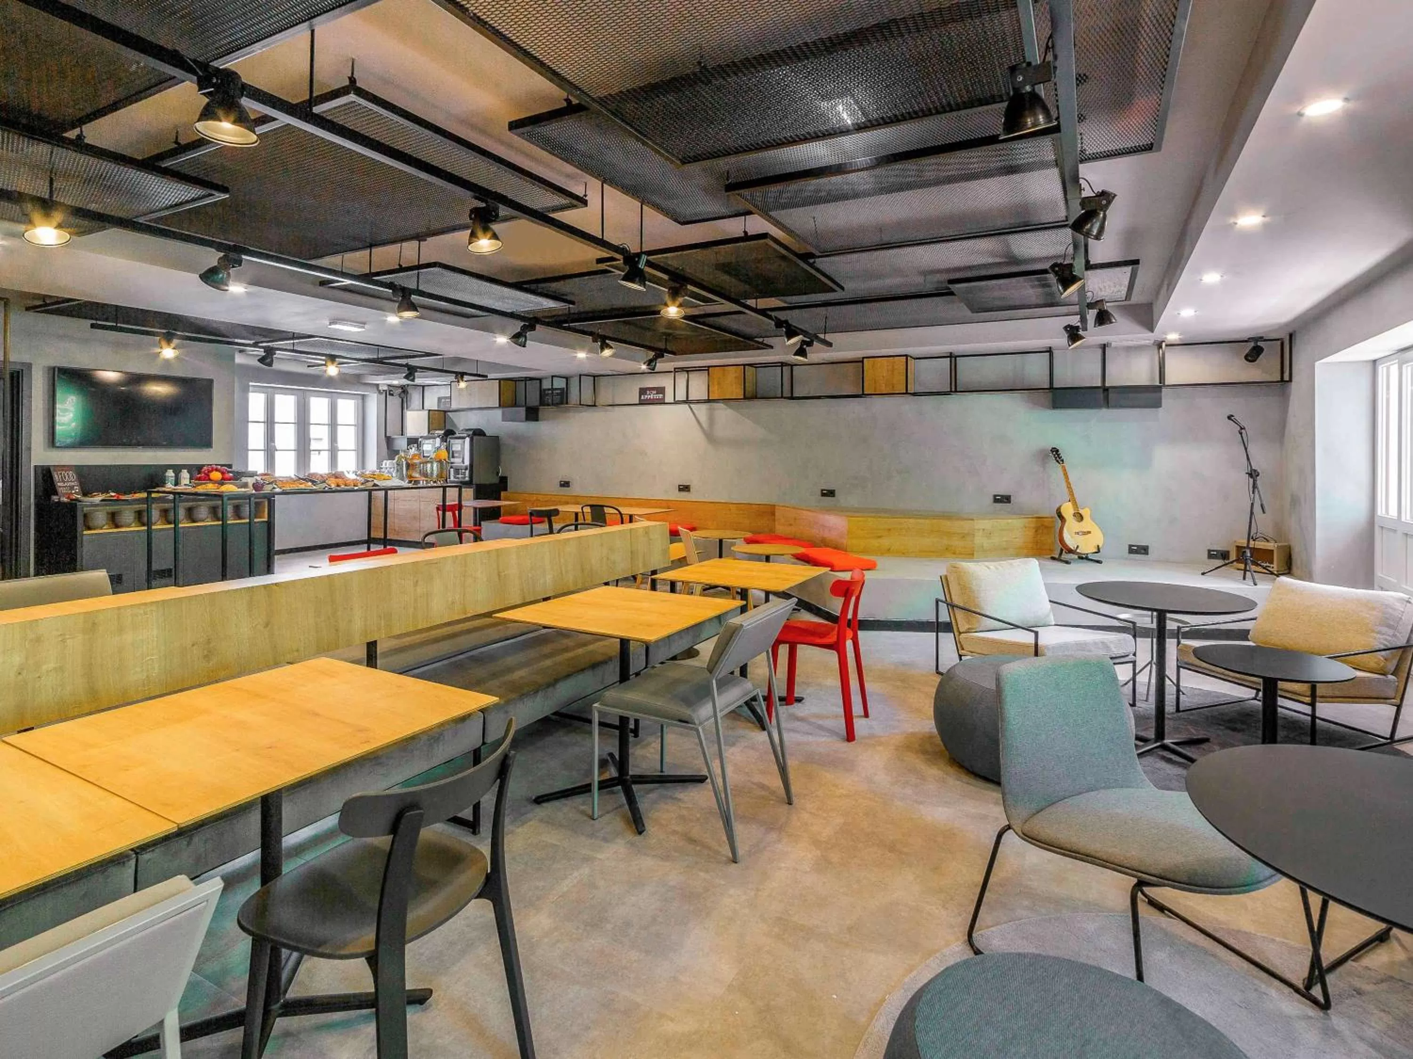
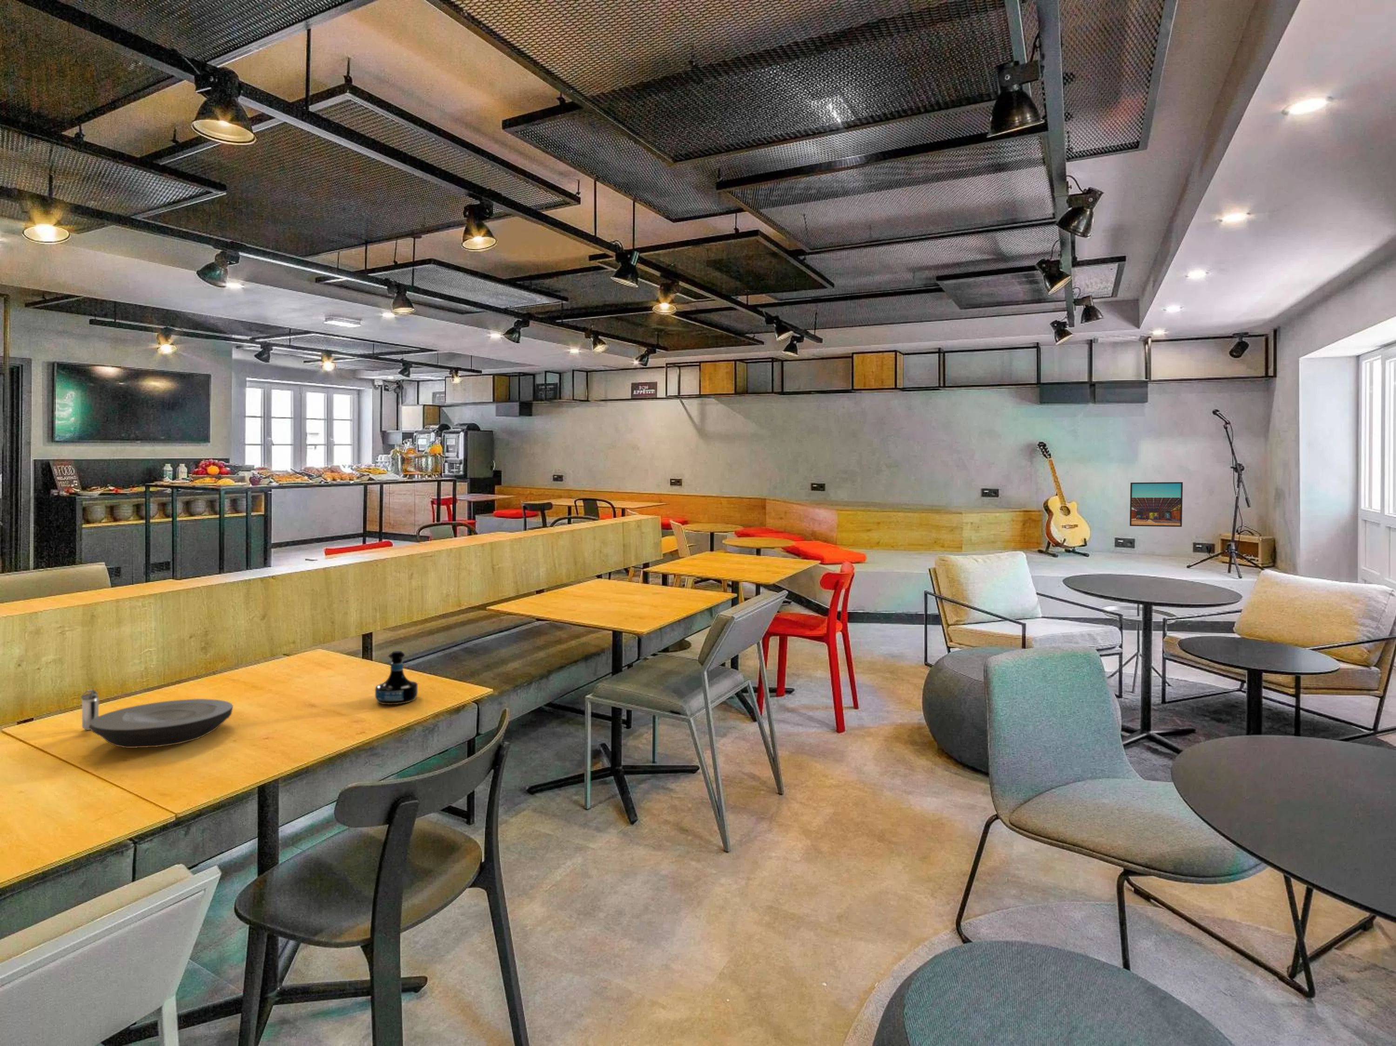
+ tequila bottle [375,650,419,705]
+ plate [89,699,234,748]
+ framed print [1129,481,1184,527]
+ shaker [80,689,100,731]
